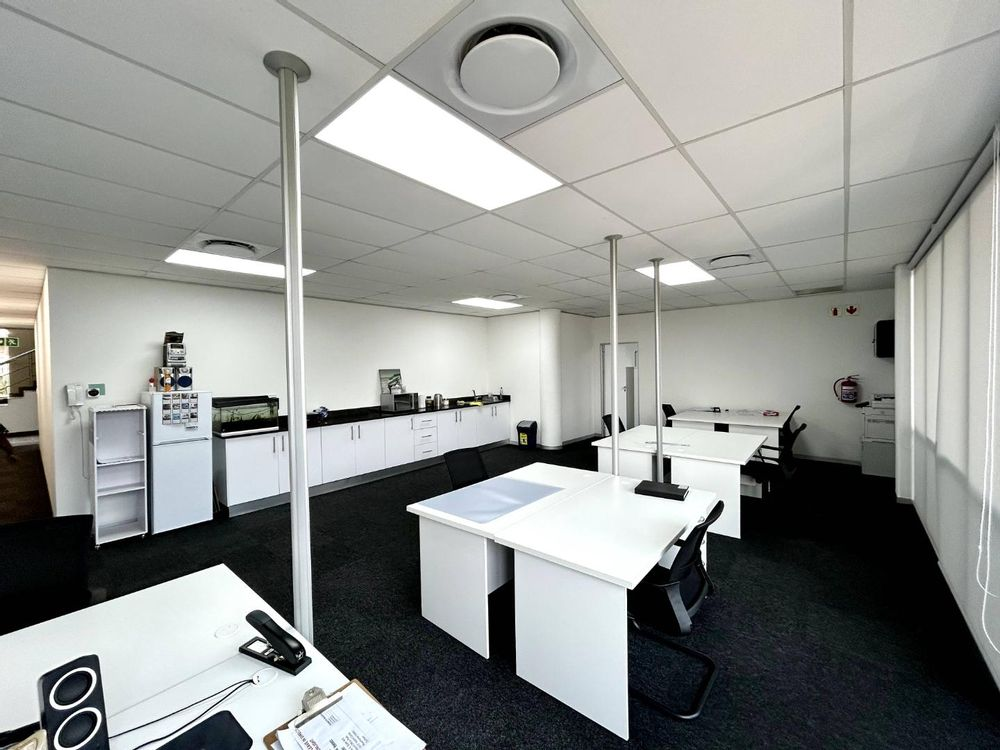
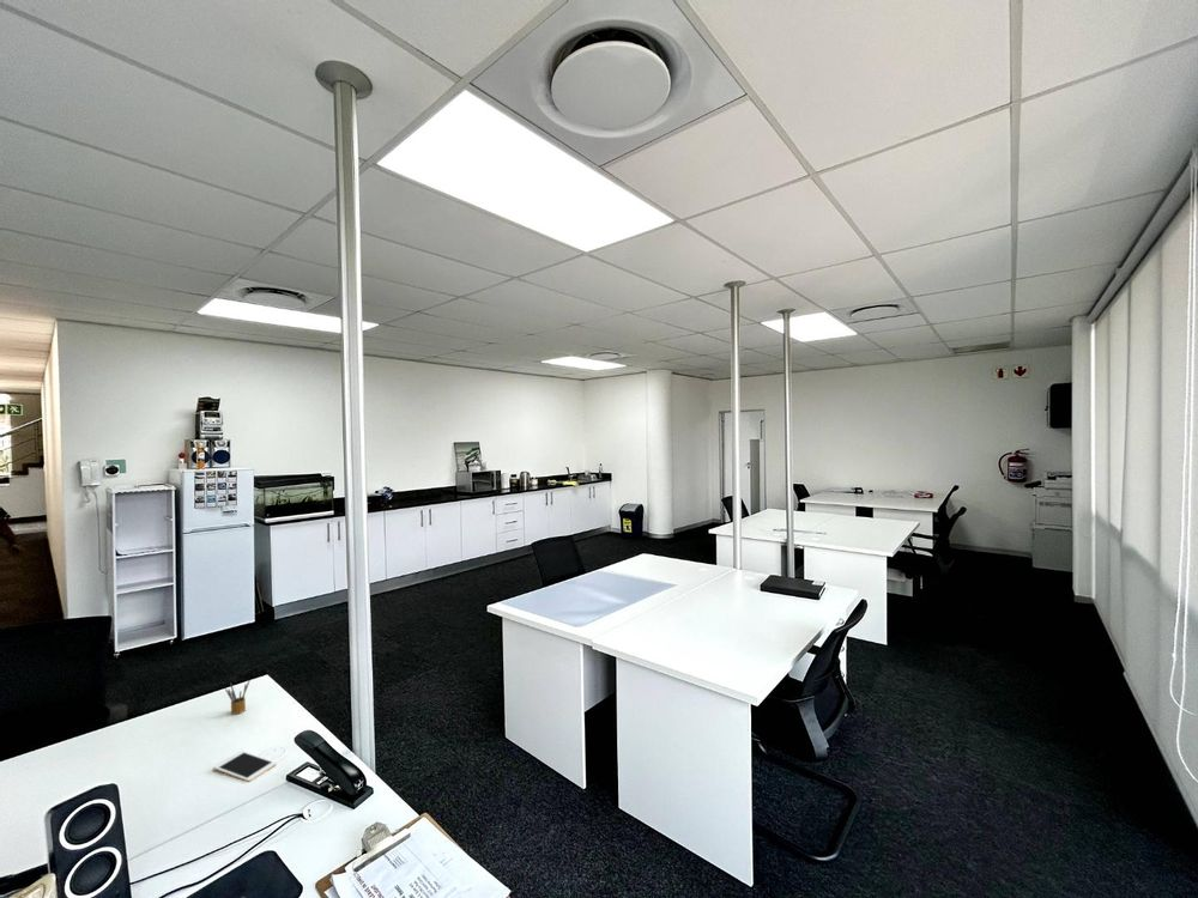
+ cell phone [212,750,278,783]
+ pencil box [224,678,252,716]
